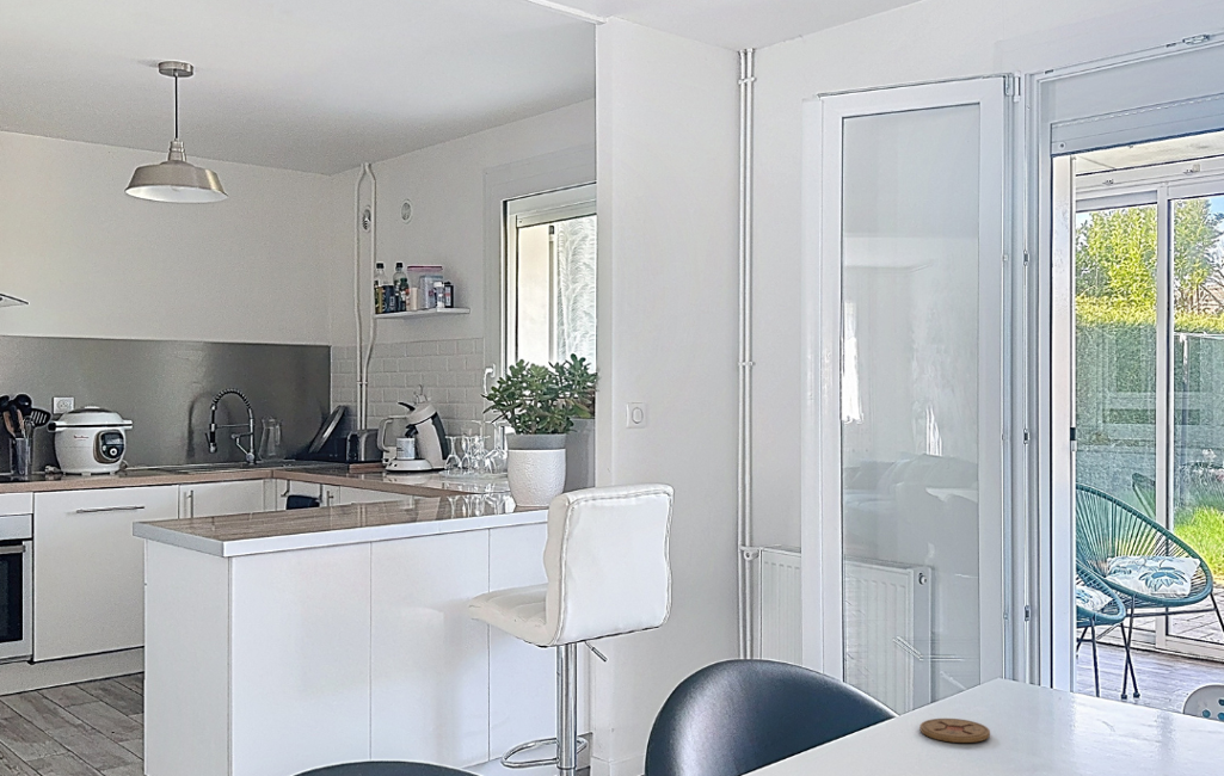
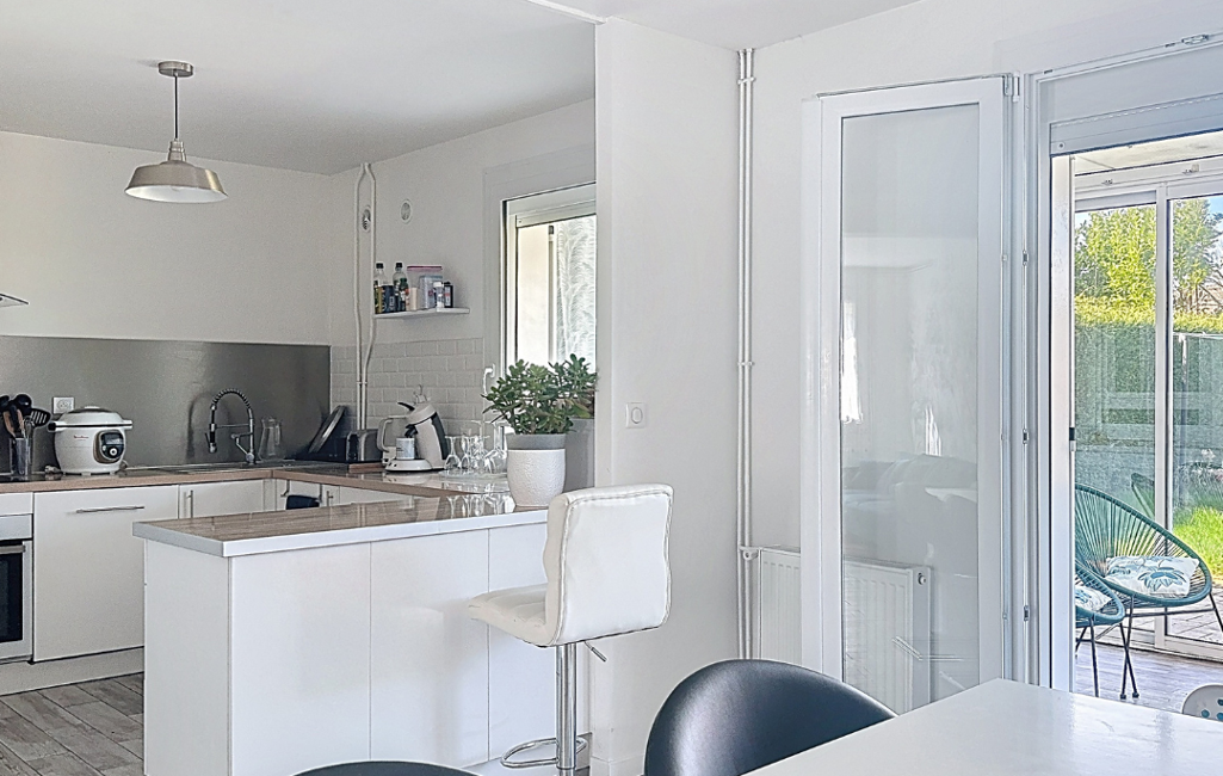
- coaster [918,718,991,744]
